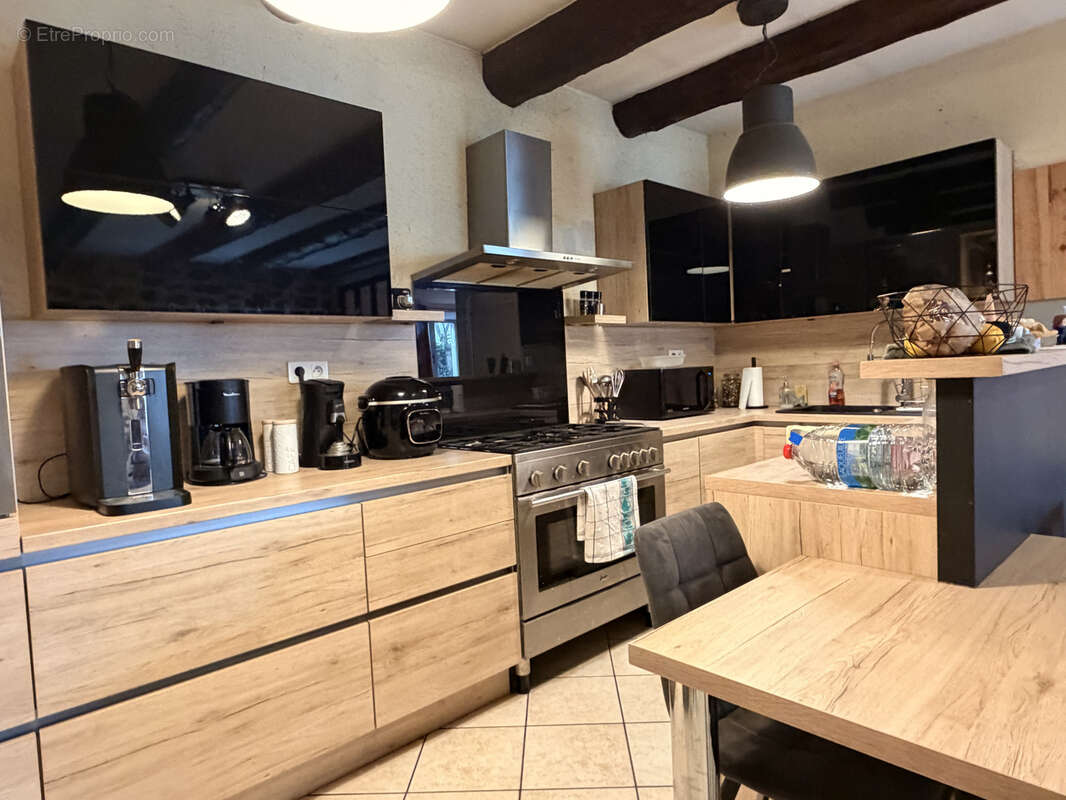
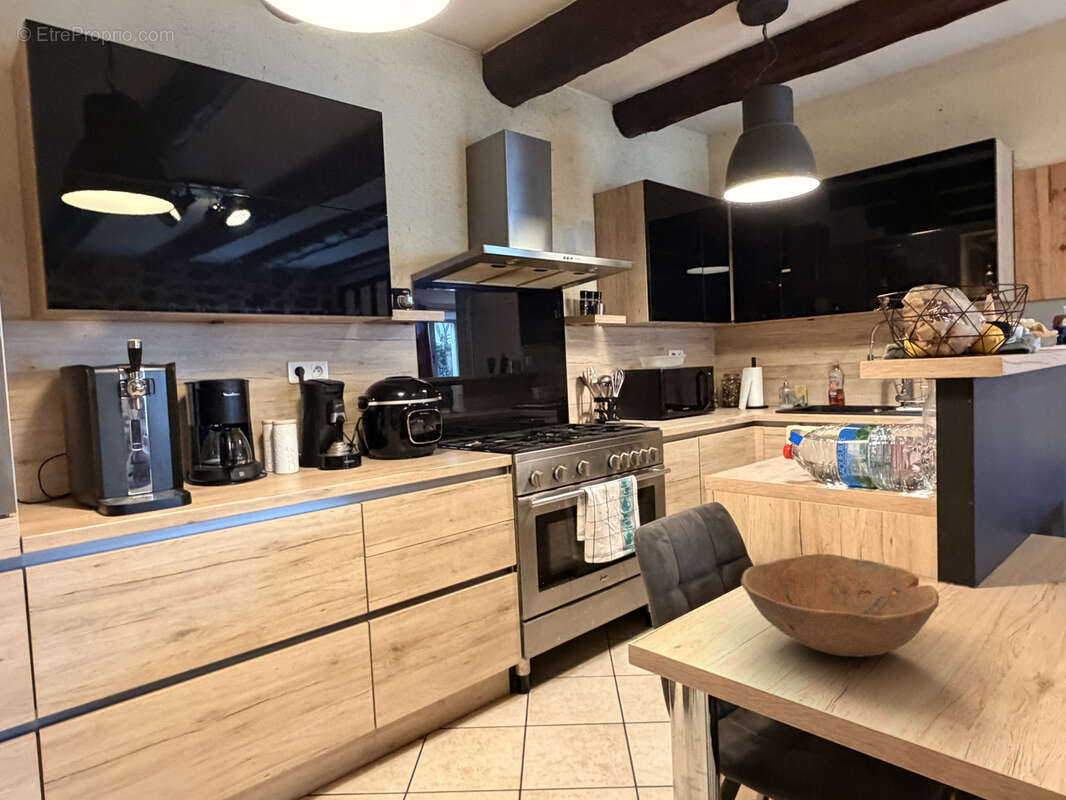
+ bowl [740,553,940,658]
